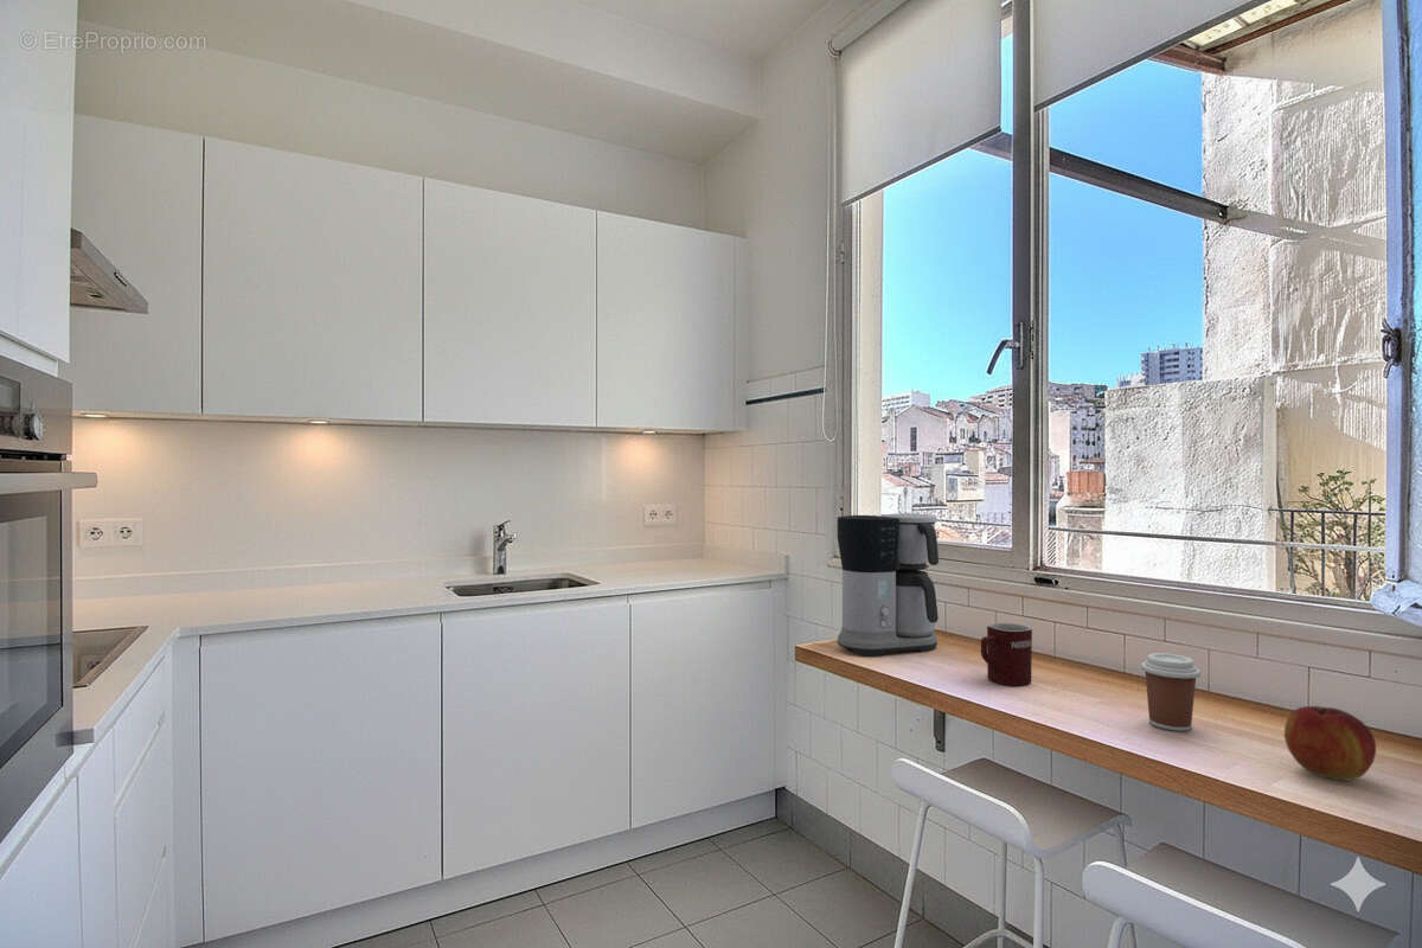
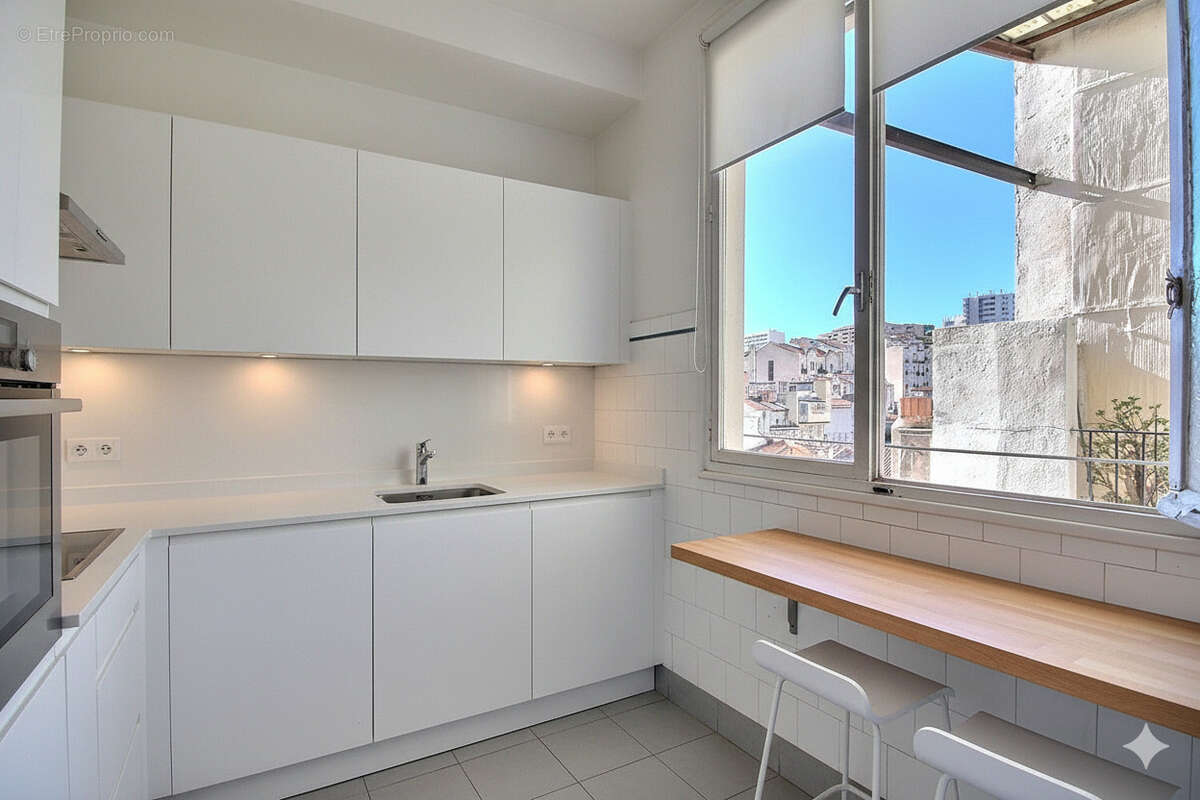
- coffee cup [1140,652,1202,732]
- apple [1283,705,1377,782]
- coffee maker [837,512,940,656]
- mug [980,622,1033,687]
